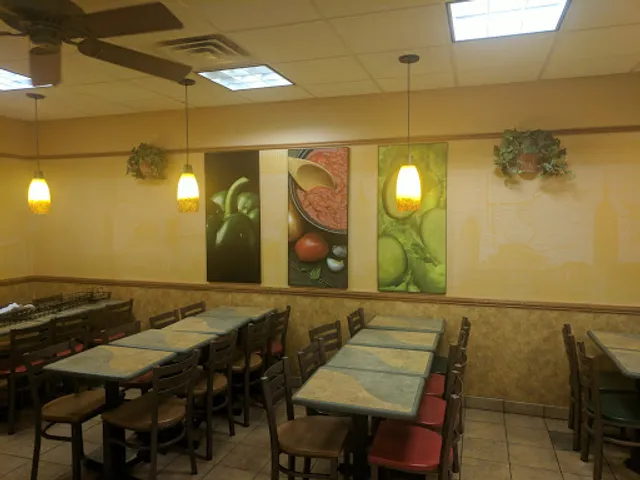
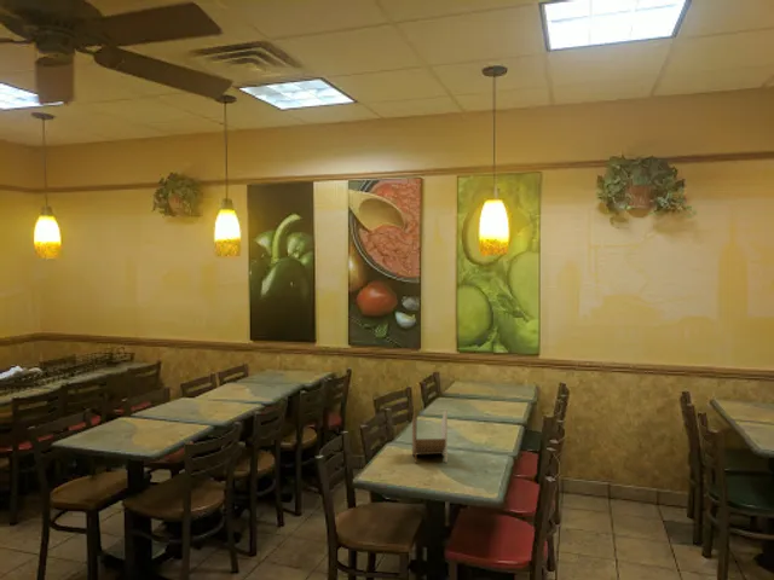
+ napkin holder [411,407,449,464]
